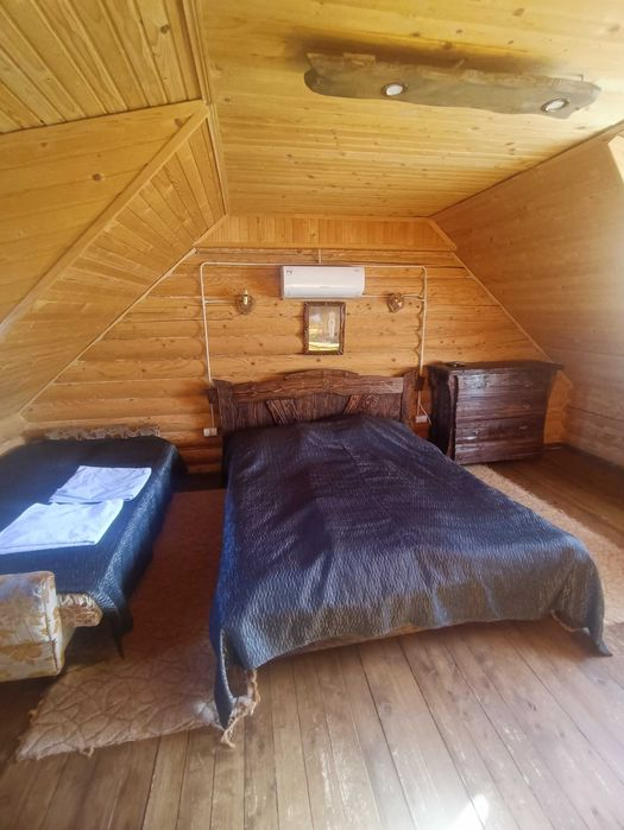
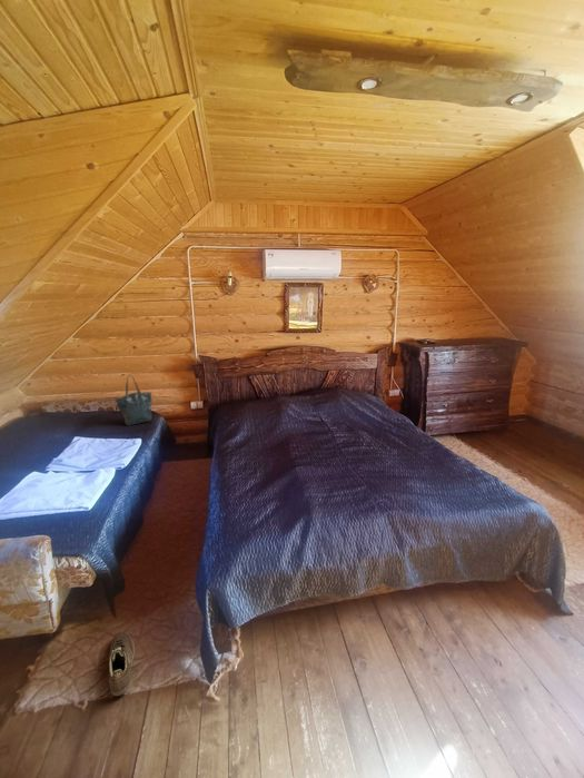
+ sneaker [108,630,136,697]
+ tote bag [113,374,154,426]
